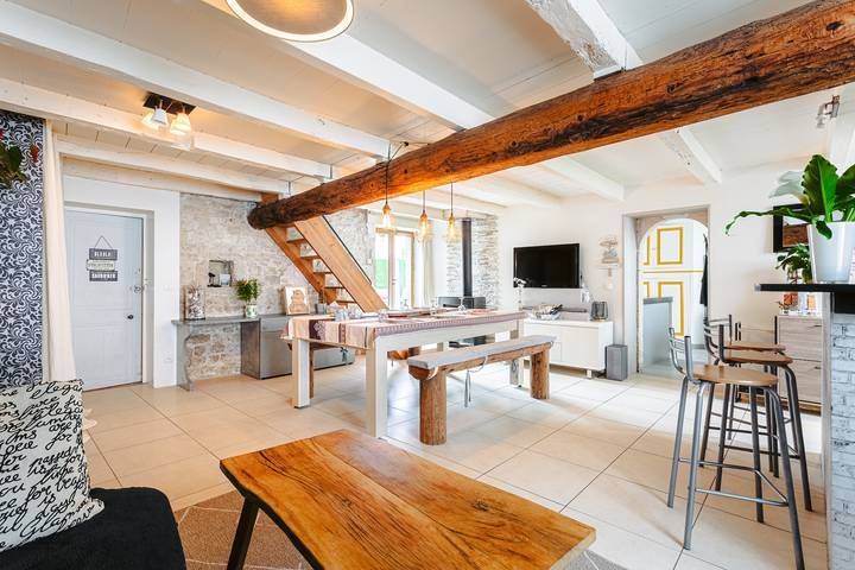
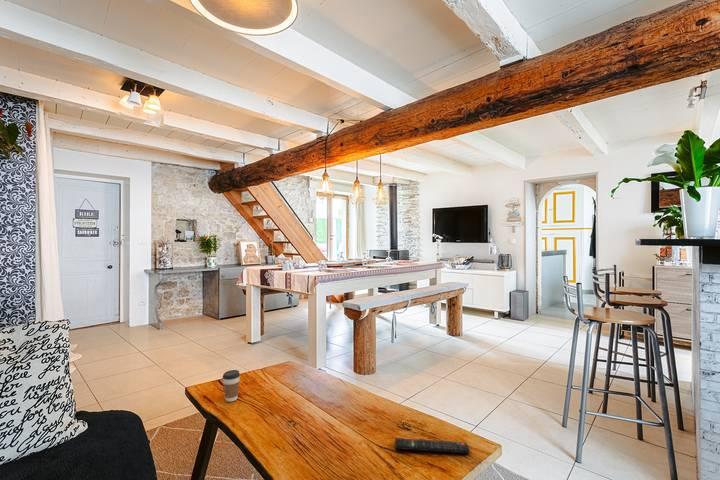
+ coffee cup [221,369,241,403]
+ remote control [394,437,470,455]
